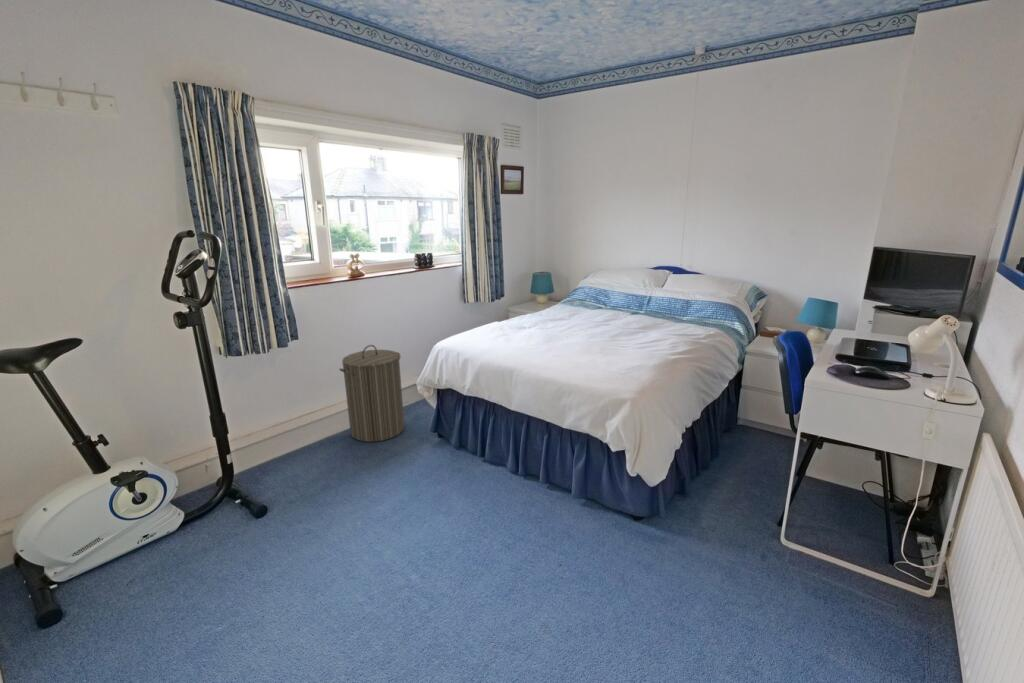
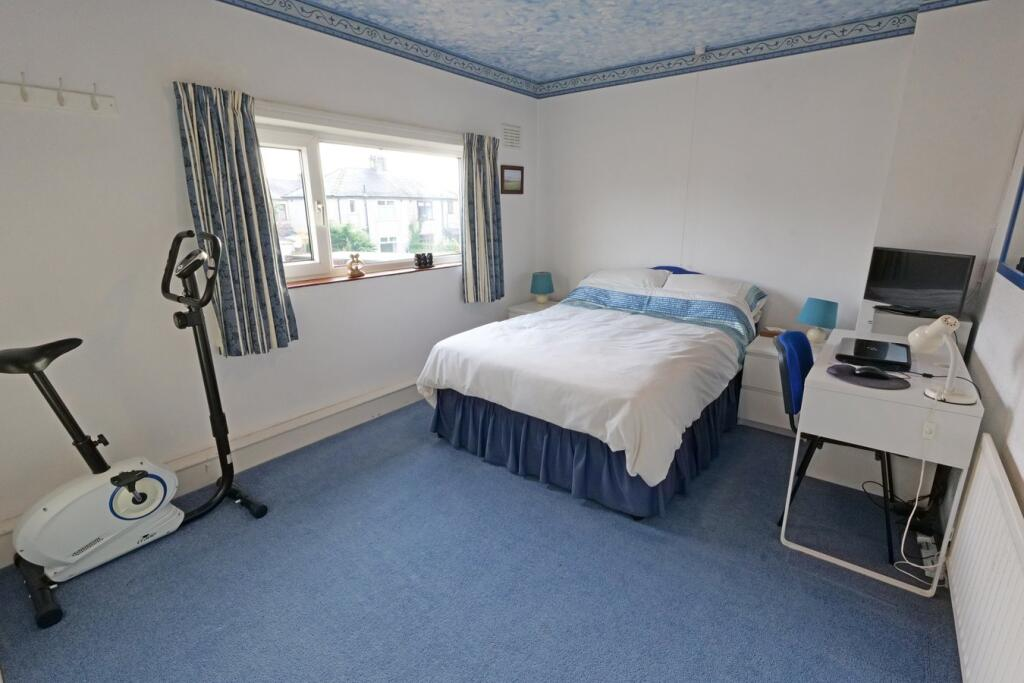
- laundry hamper [338,344,405,443]
